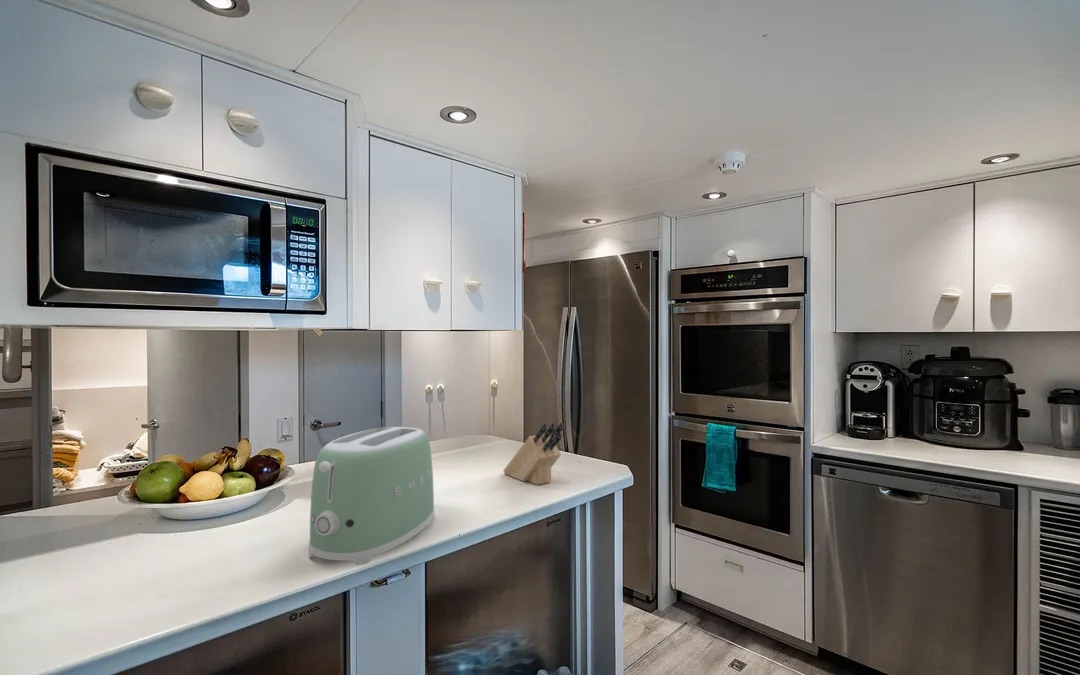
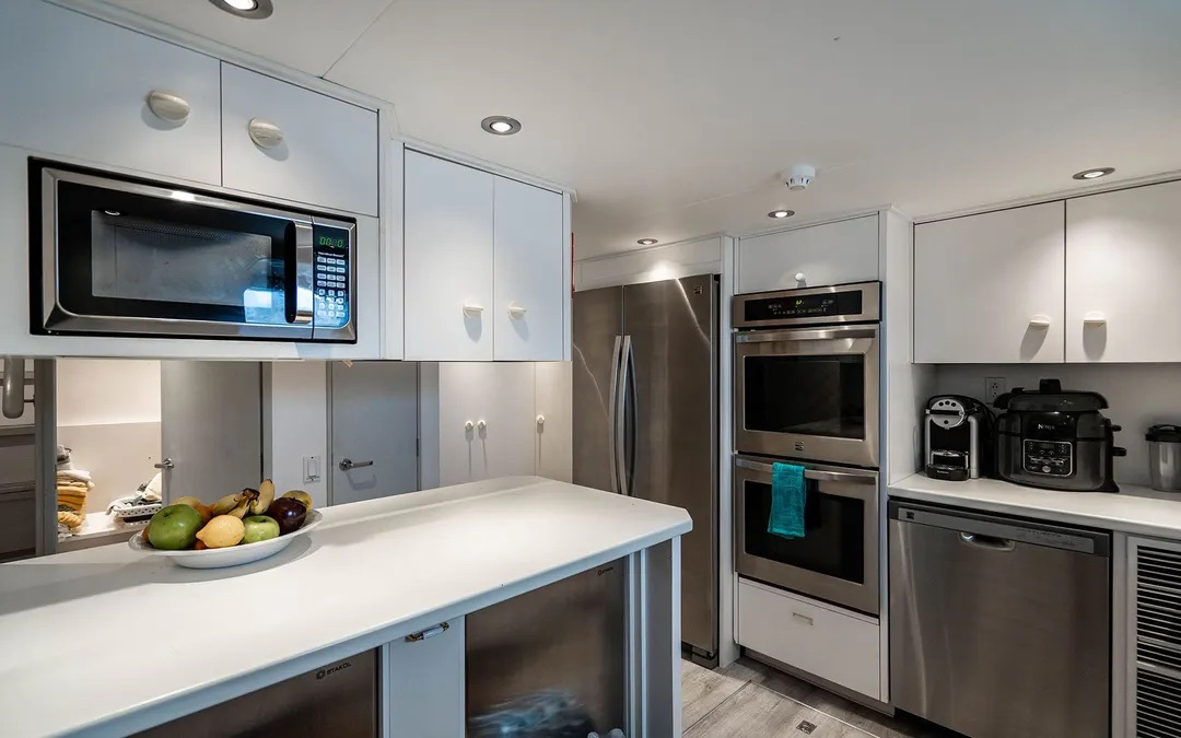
- knife block [502,421,565,486]
- toaster [308,426,436,566]
